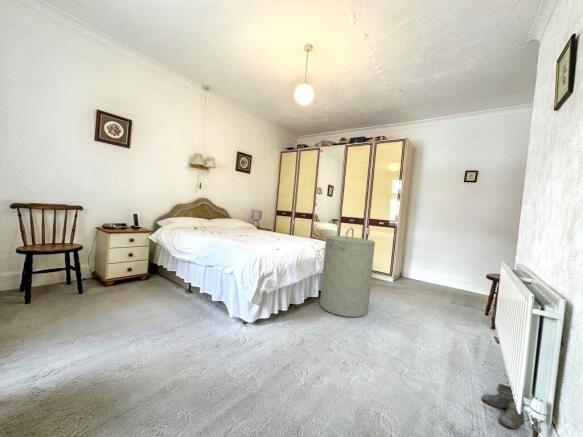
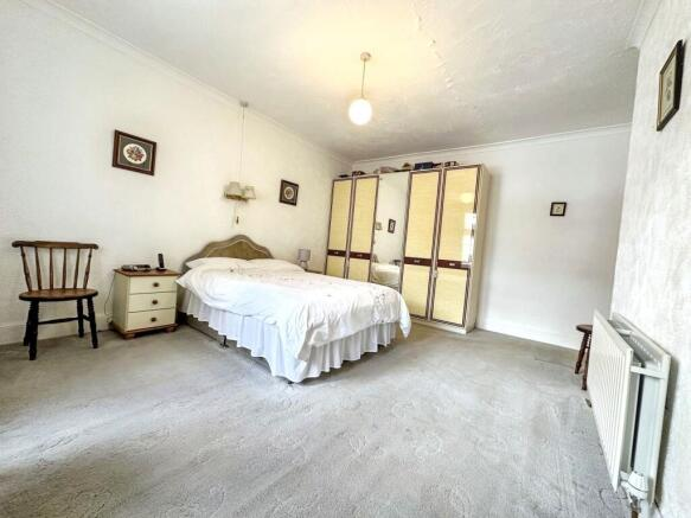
- boots [481,382,532,435]
- laundry hamper [319,227,376,318]
